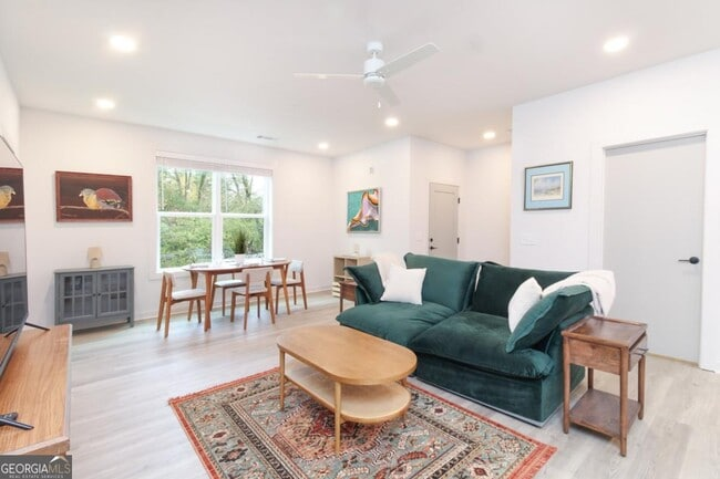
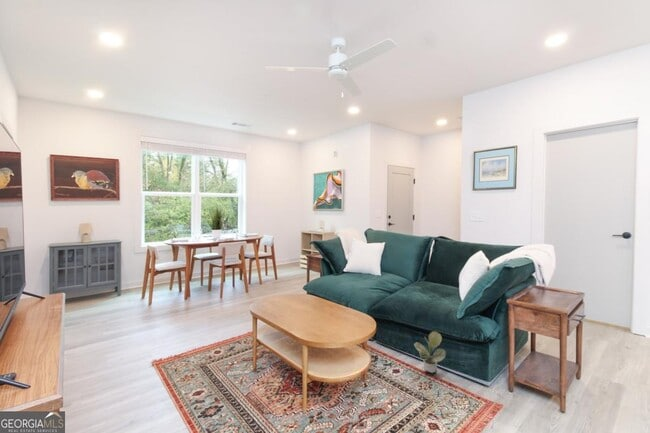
+ potted plant [413,330,447,374]
